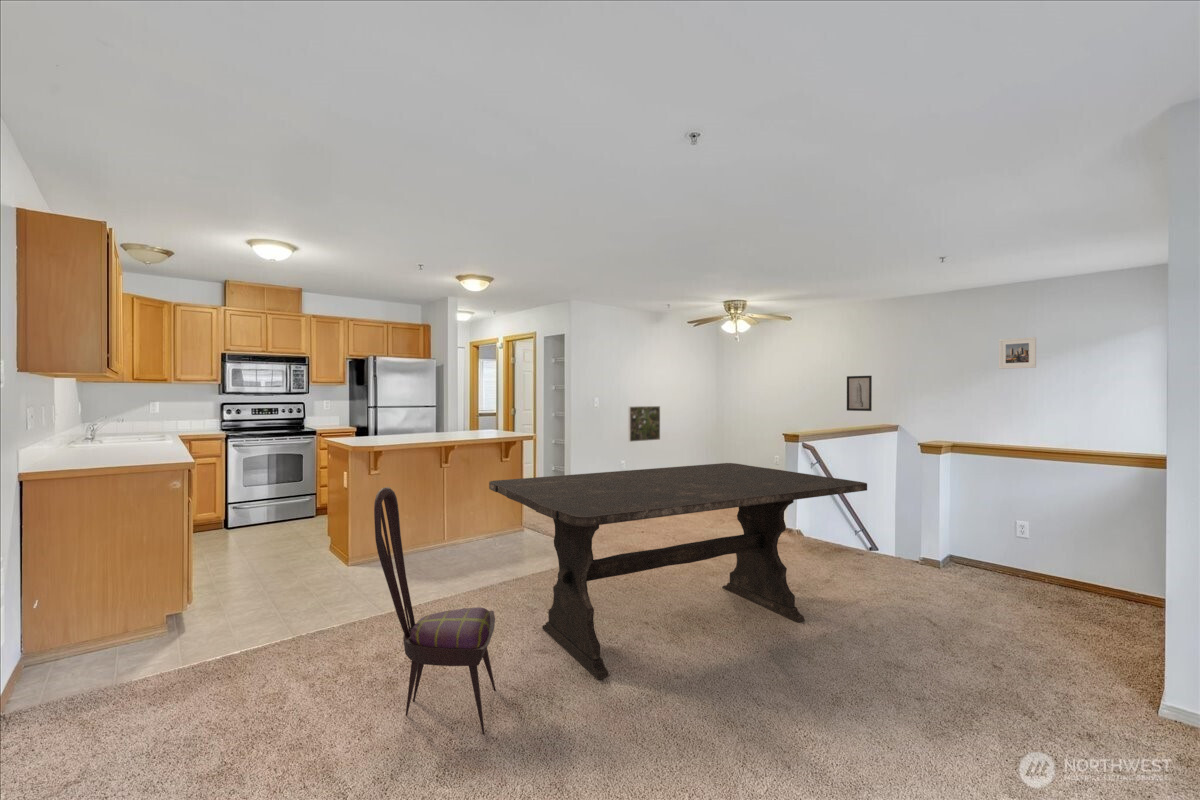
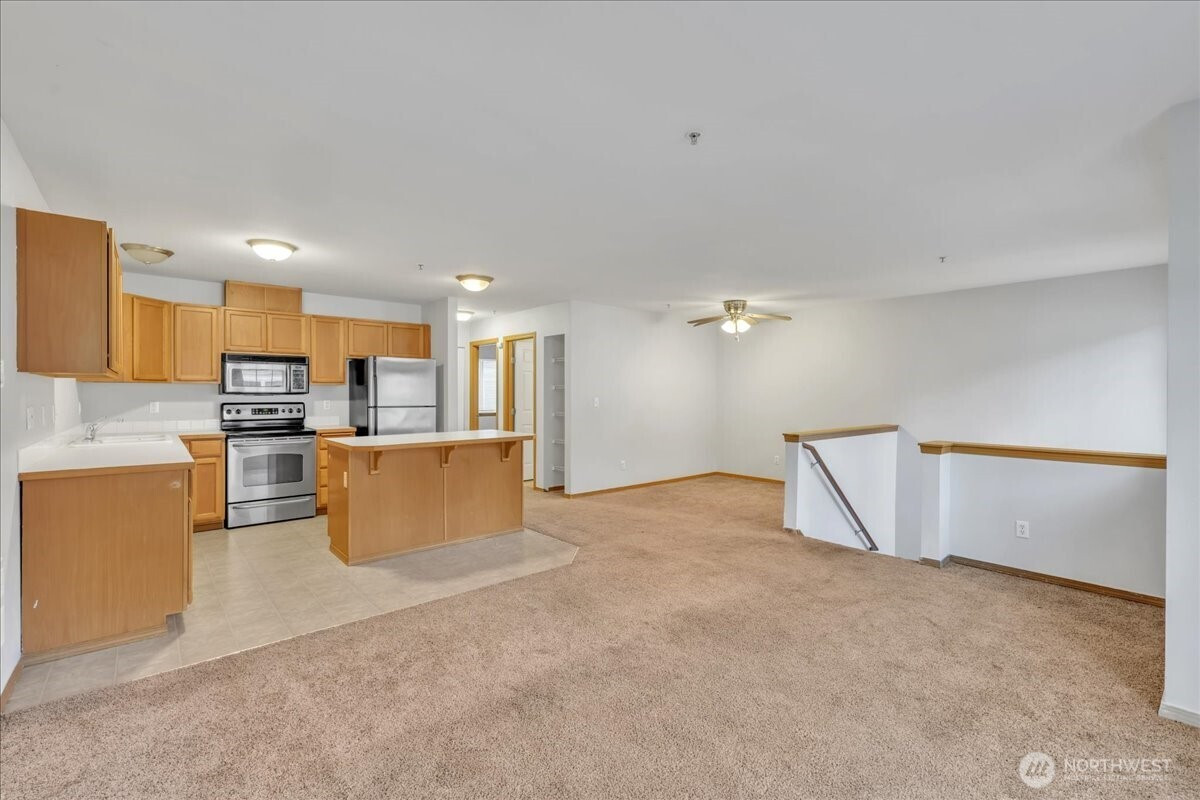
- dining chair [373,486,497,735]
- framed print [998,336,1037,370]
- wall art [846,375,873,412]
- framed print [627,405,661,443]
- dining table [488,462,868,680]
